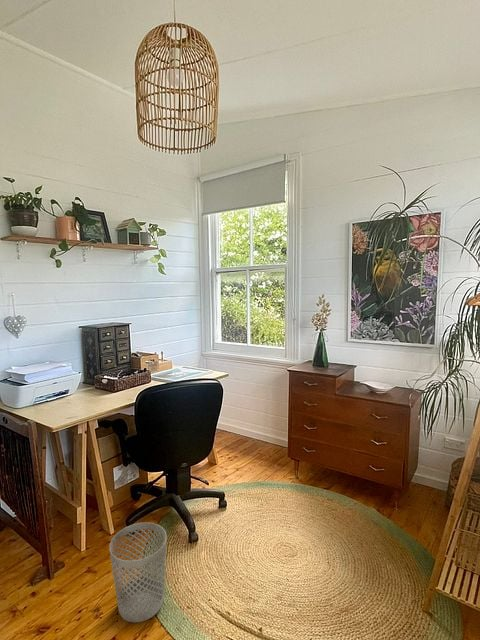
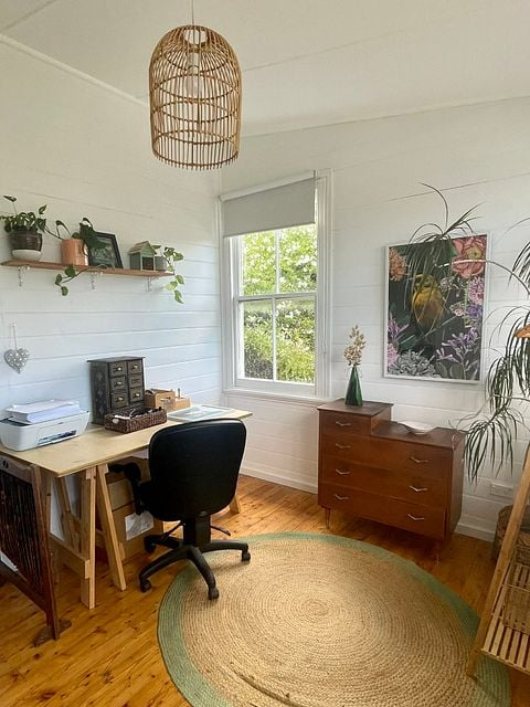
- wastebasket [108,521,168,623]
